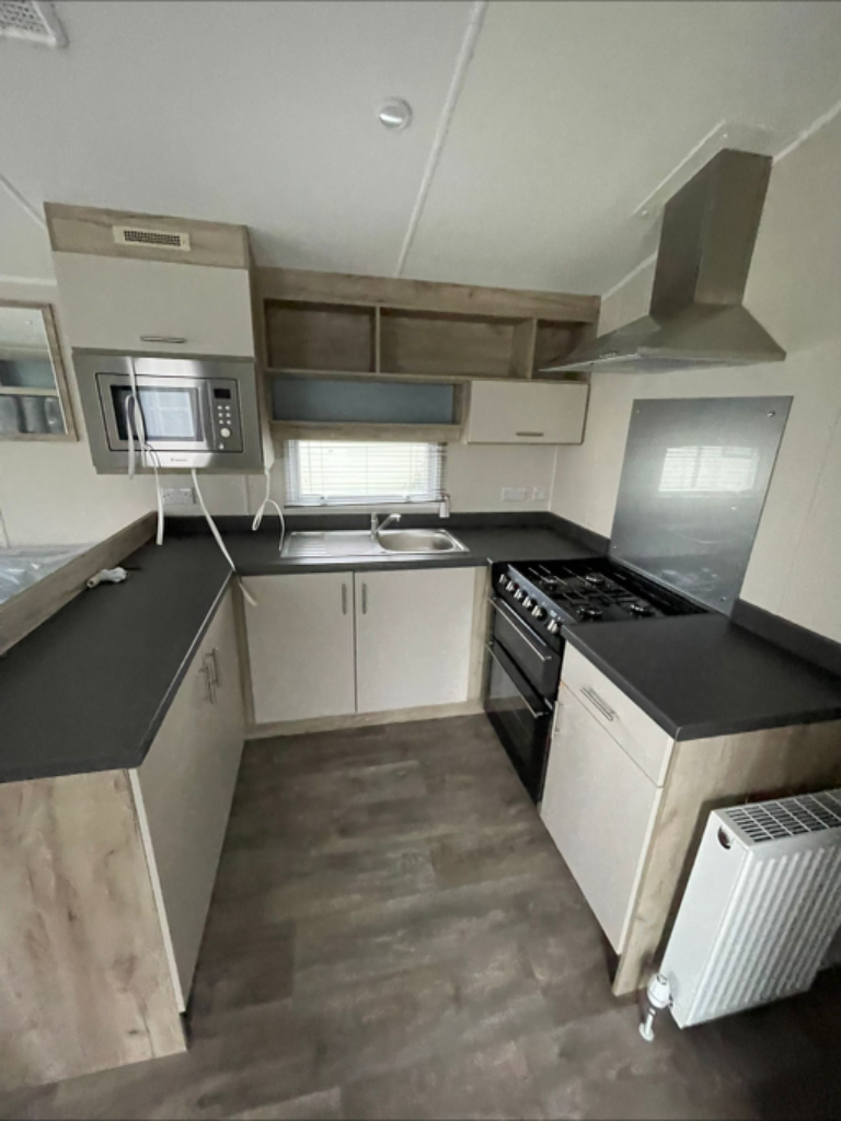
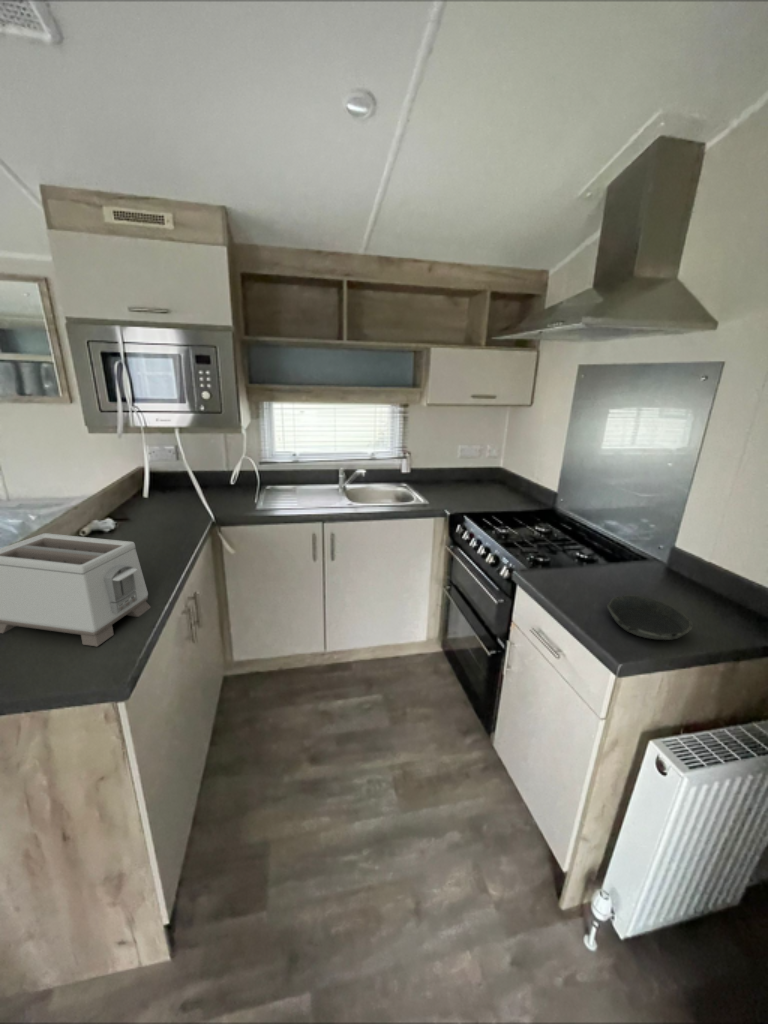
+ toaster [0,532,152,647]
+ bowl [606,594,694,641]
